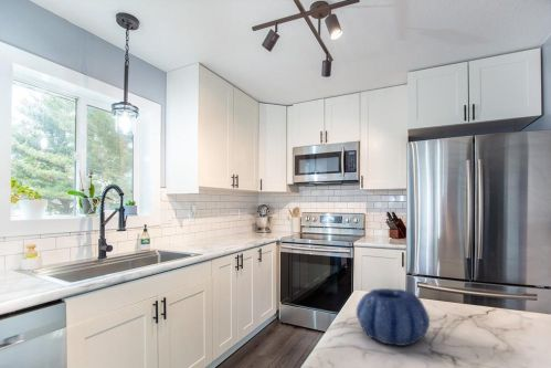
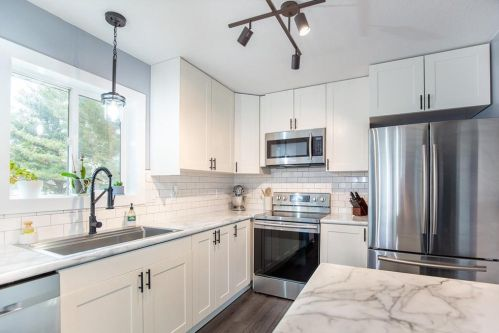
- decorative bowl [356,287,431,347]
